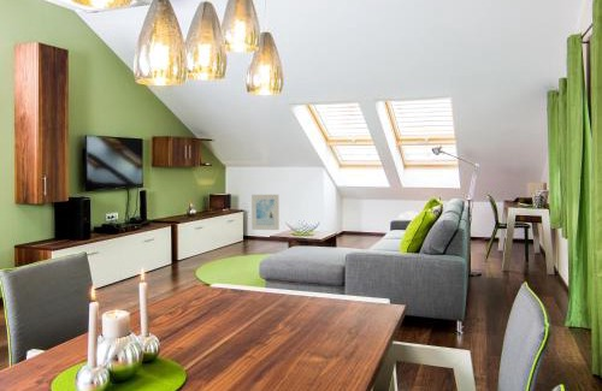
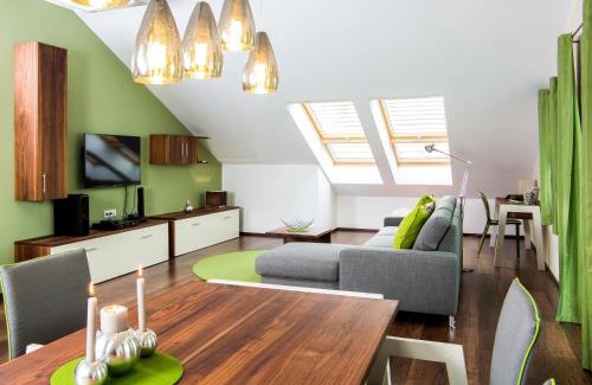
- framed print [250,194,281,231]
